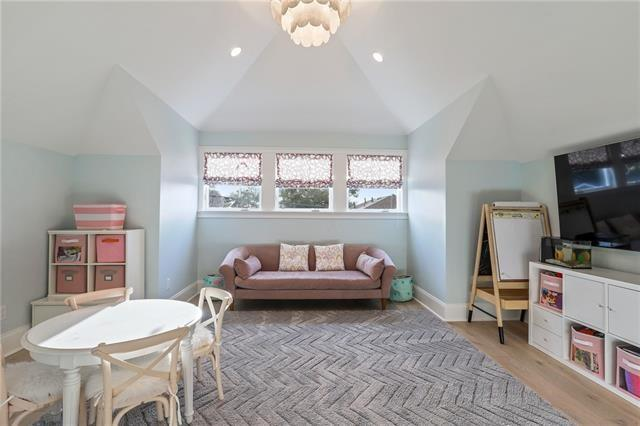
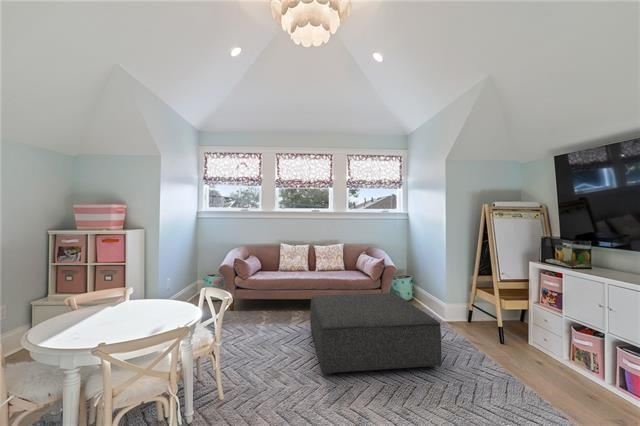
+ ottoman [309,292,442,377]
